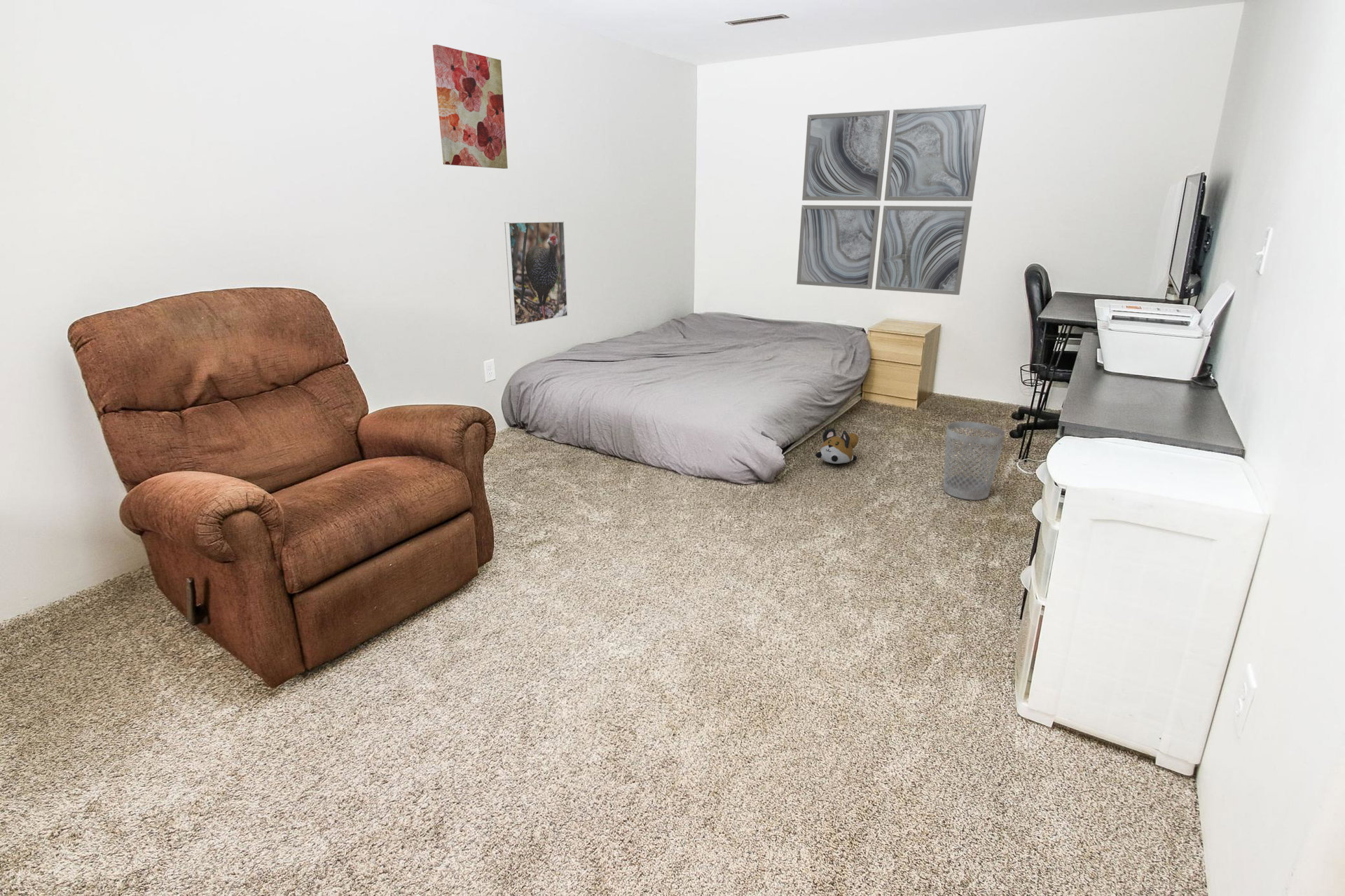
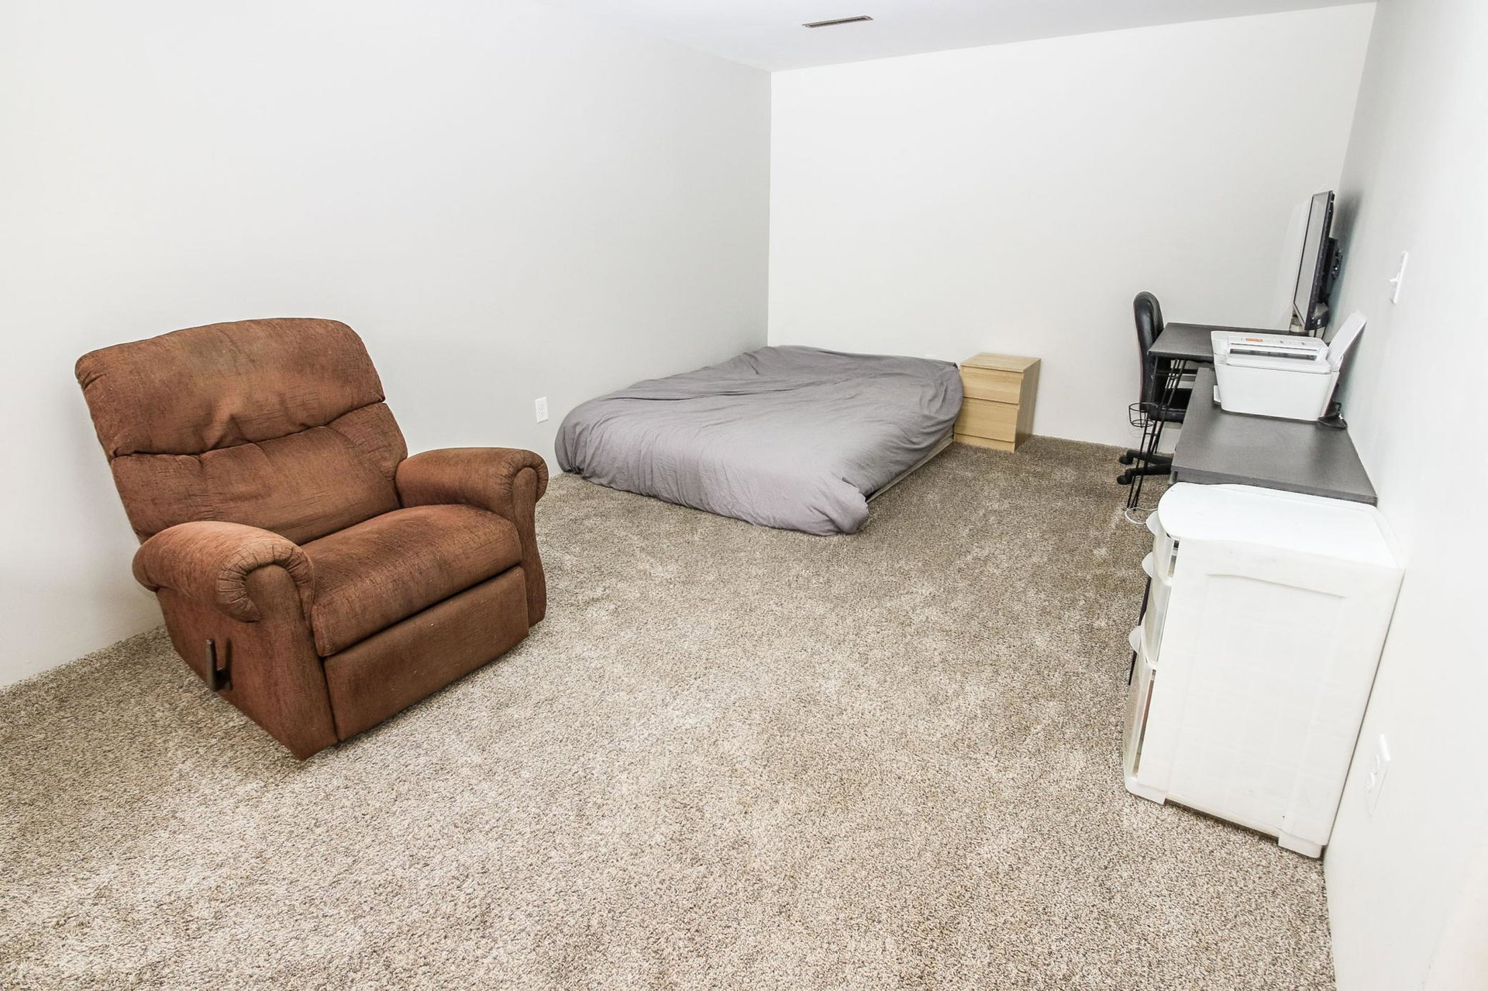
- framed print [504,221,568,326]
- plush toy [815,427,860,464]
- wastebasket [943,421,1006,501]
- wall art [432,44,509,170]
- wall art [796,104,987,296]
